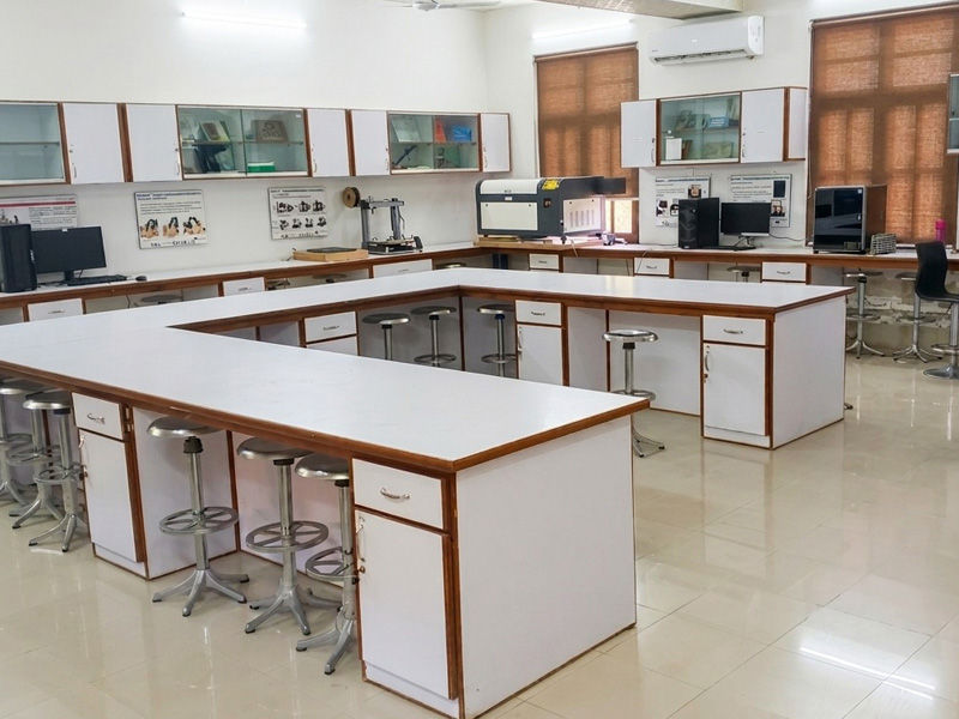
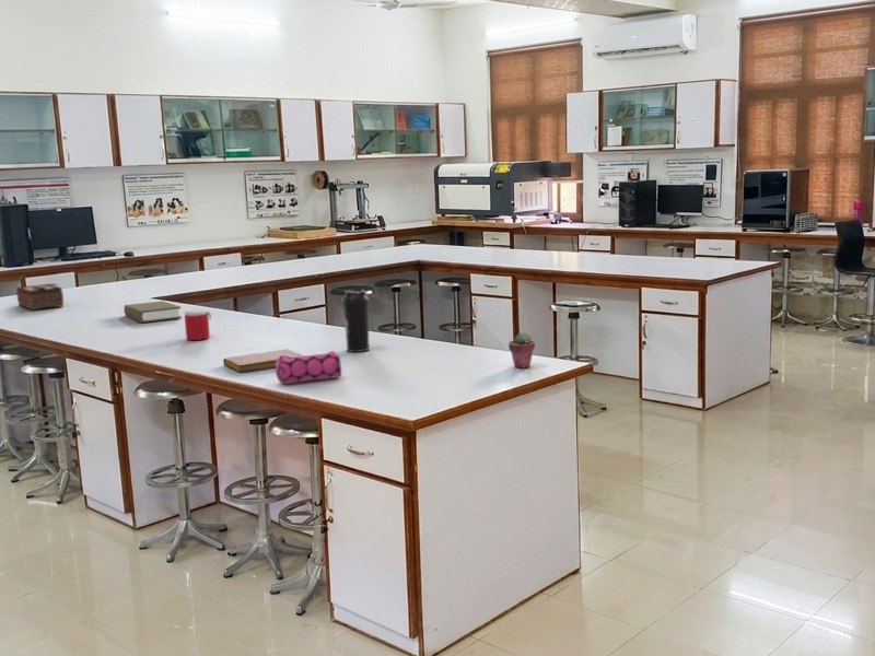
+ water bottle [341,289,370,353]
+ pencil case [275,350,342,385]
+ tissue box [15,283,65,312]
+ potted succulent [508,331,536,370]
+ book [122,300,183,324]
+ mug [184,308,212,341]
+ notebook [222,348,303,373]
